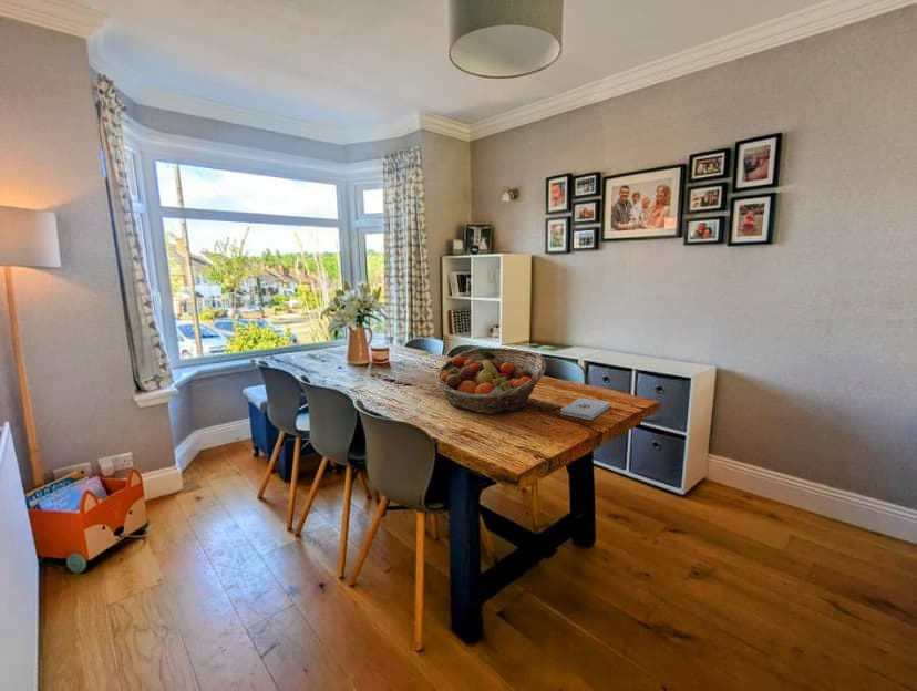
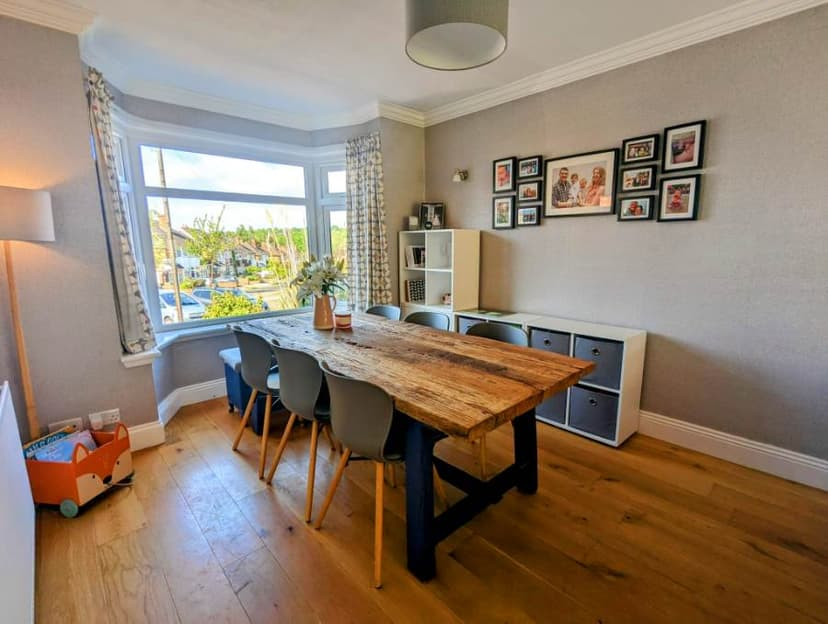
- fruit basket [433,347,547,415]
- notepad [559,396,611,421]
